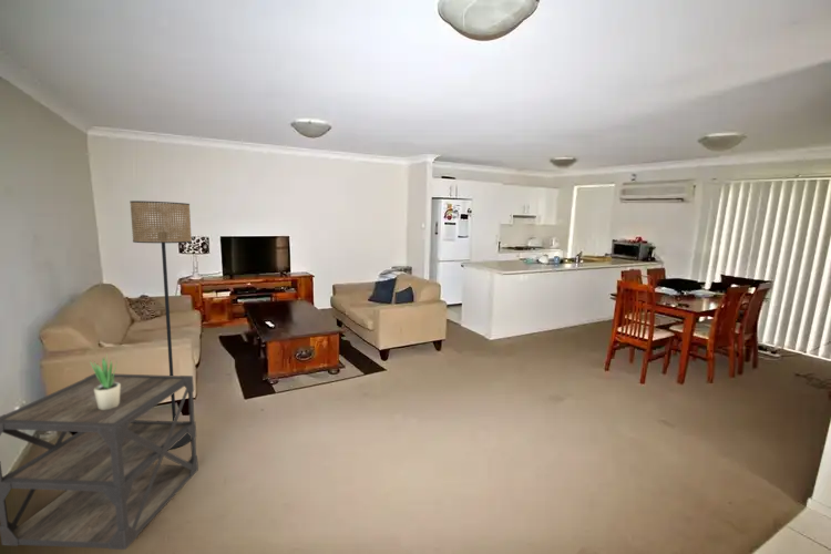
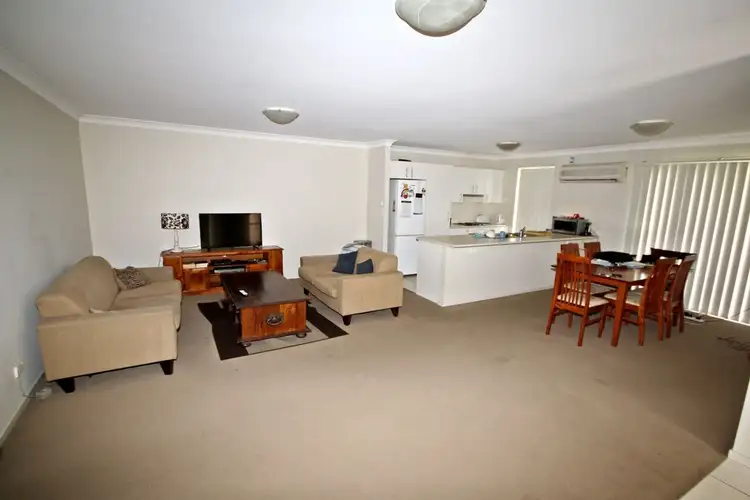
- potted plant [89,350,120,410]
- floor lamp [129,199,193,450]
- side table [0,372,199,551]
